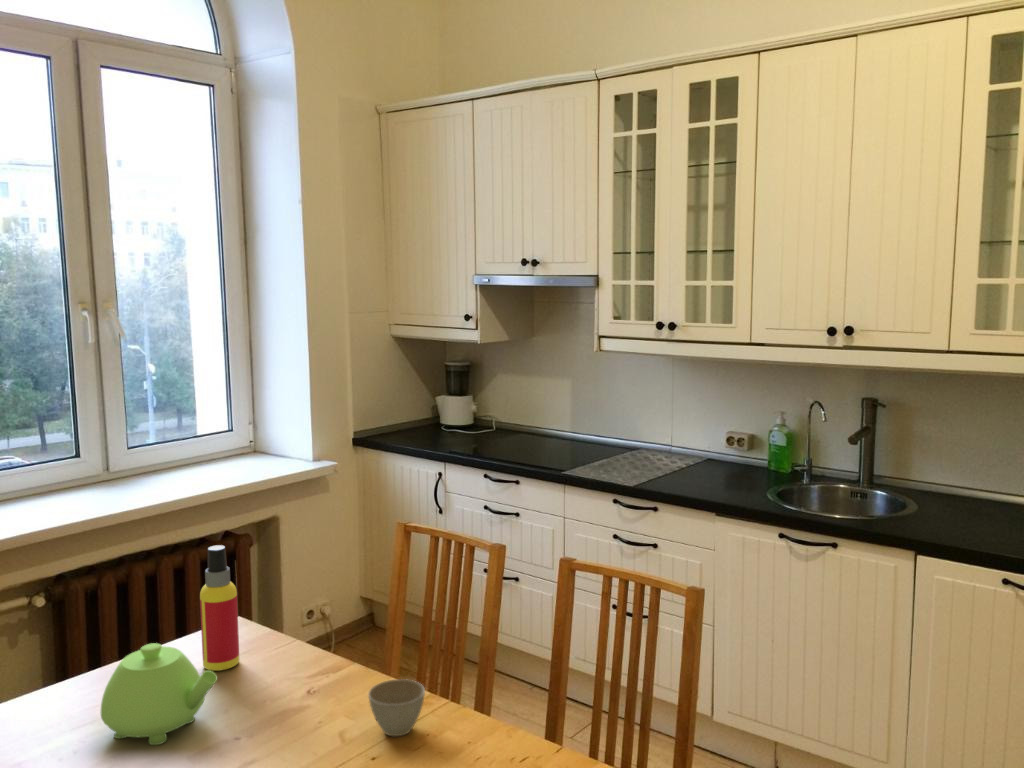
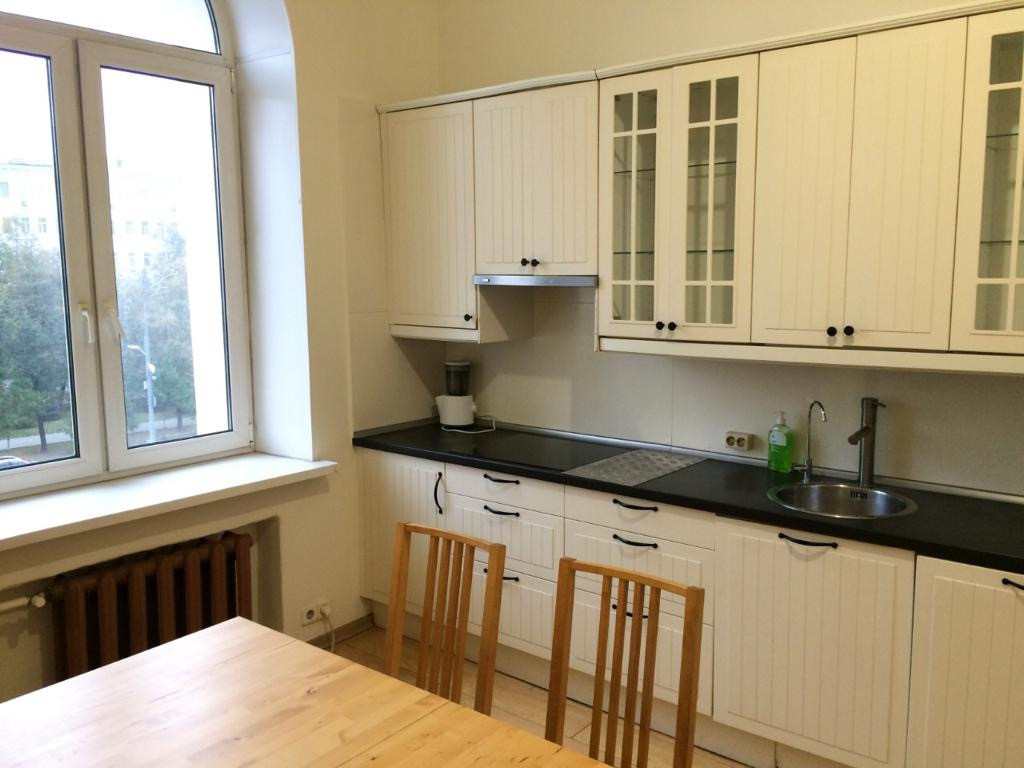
- teapot [100,642,218,746]
- spray bottle [199,544,240,672]
- flower pot [367,678,426,737]
